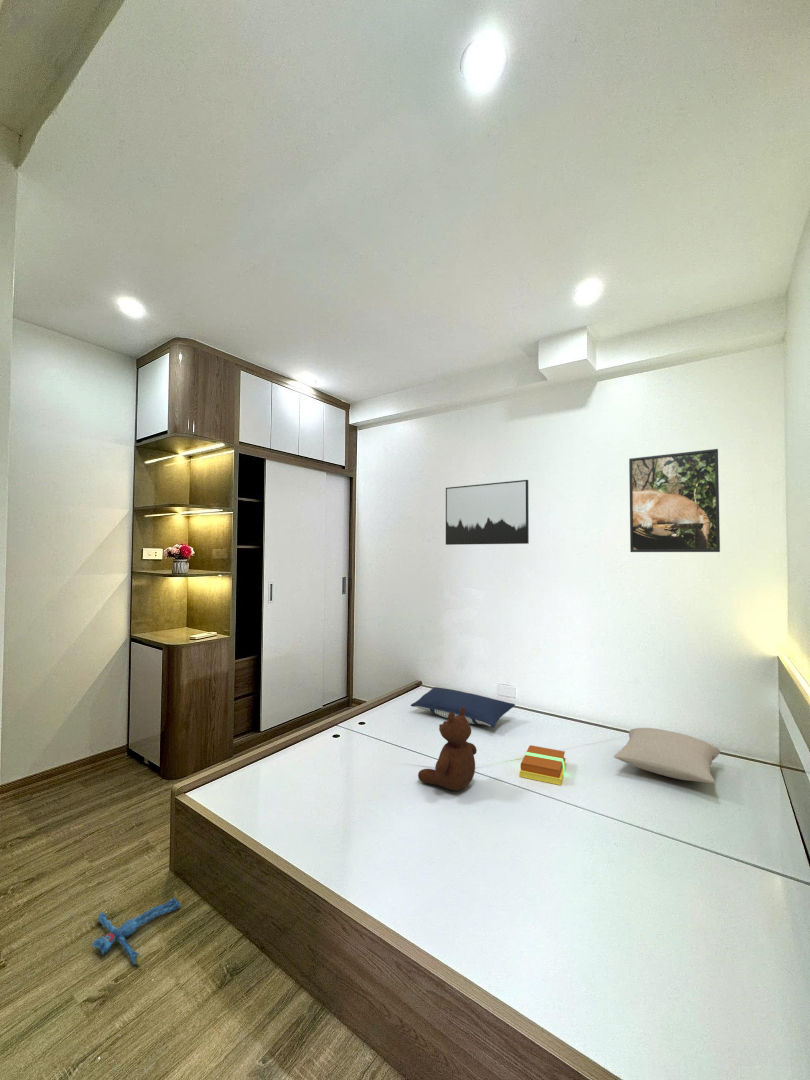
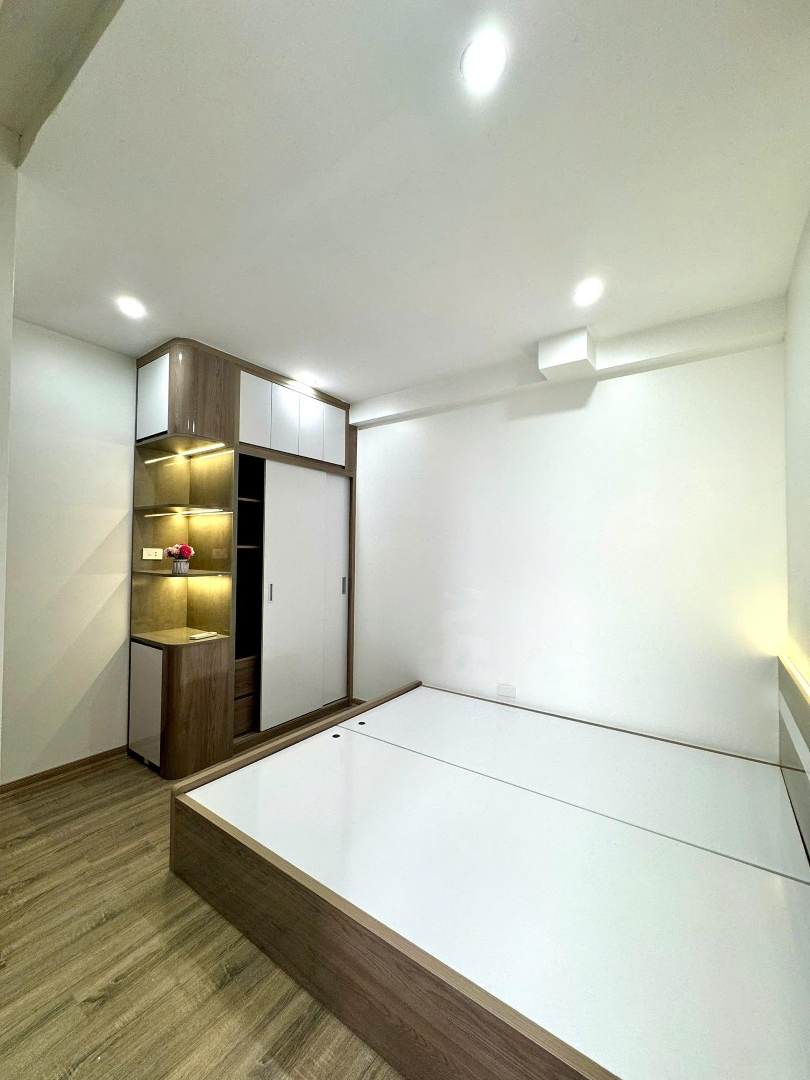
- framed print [628,448,721,553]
- teddy bear [417,707,478,792]
- pillow [410,686,516,728]
- wall art [445,479,530,546]
- pillow [613,727,721,784]
- plush toy [91,890,184,967]
- book [518,744,567,786]
